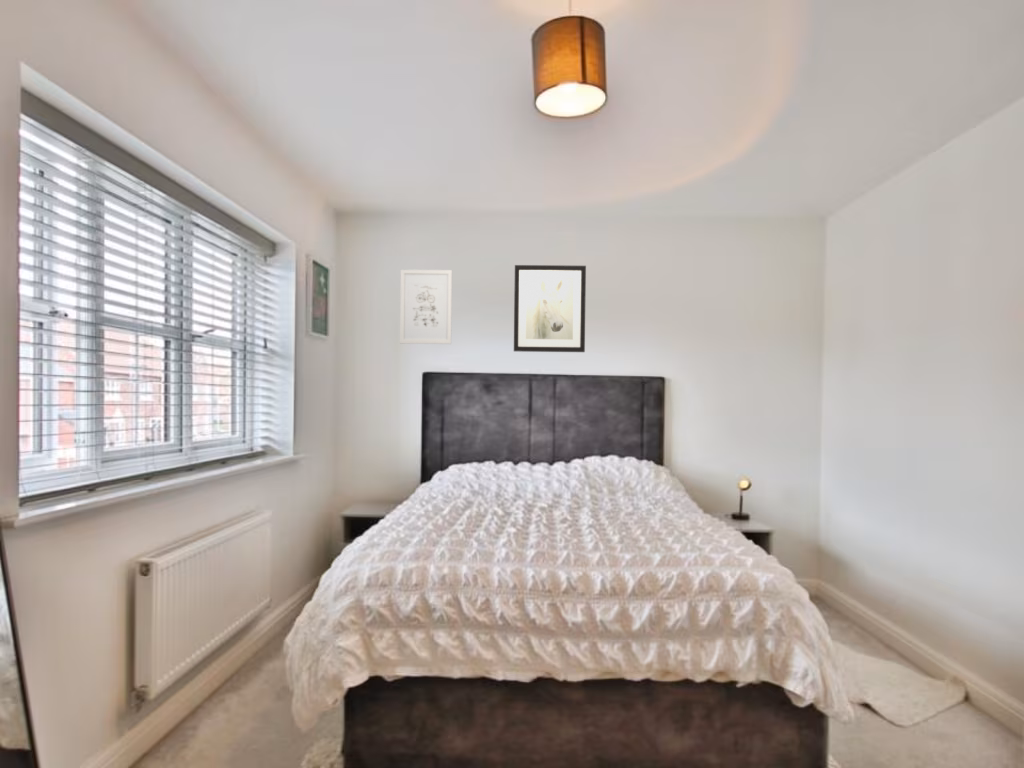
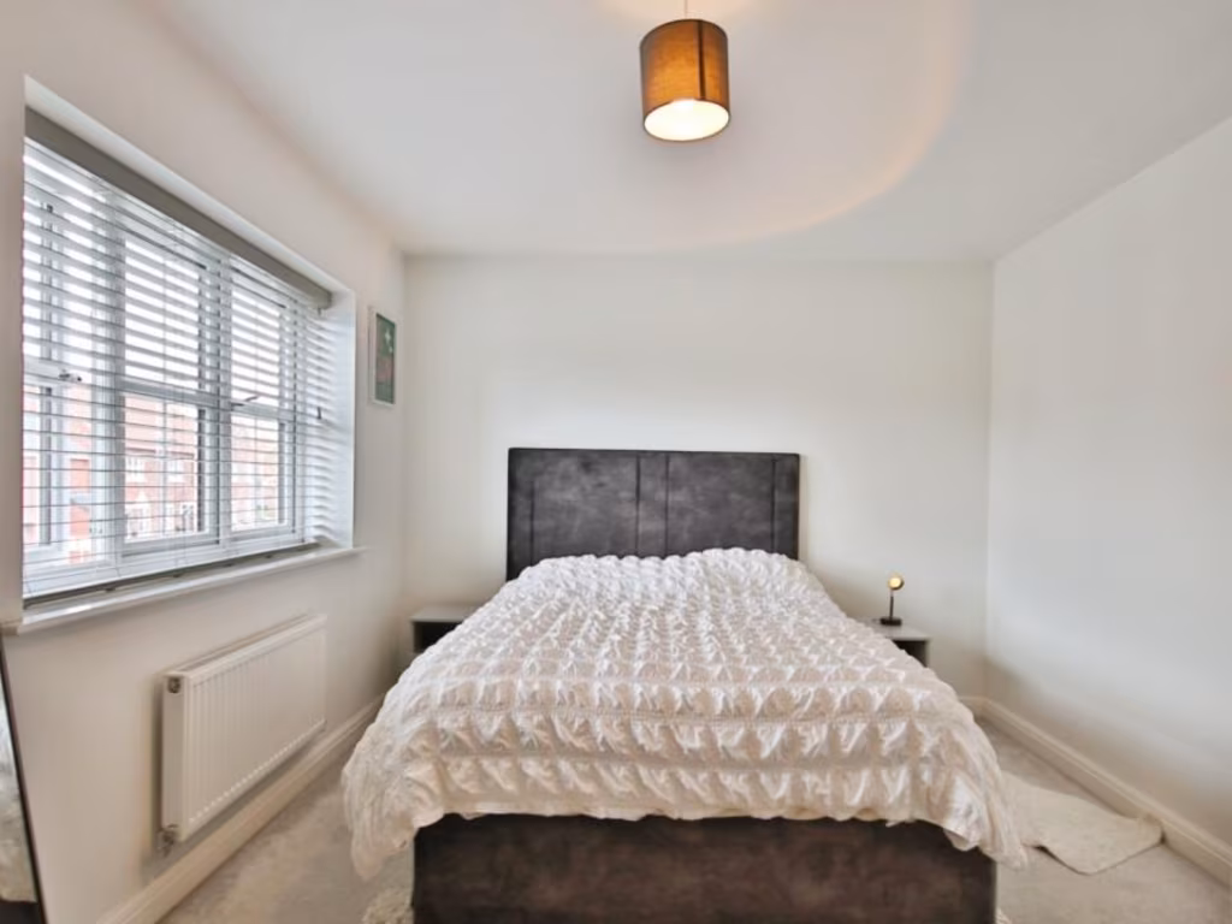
- wall art [399,269,453,345]
- wall art [513,264,587,353]
